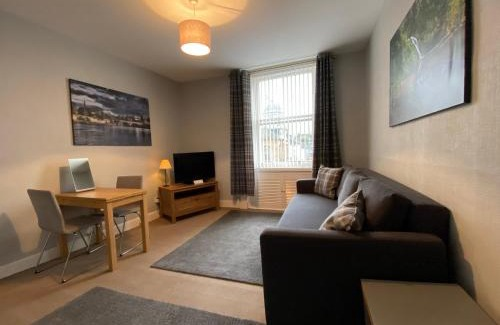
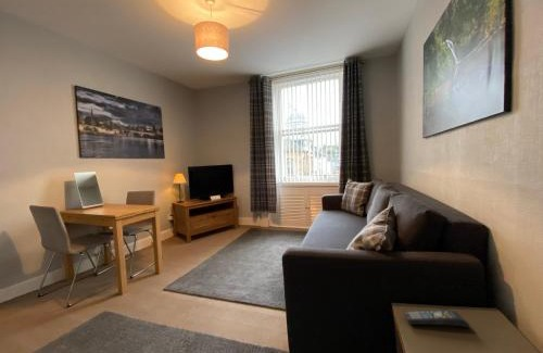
+ remote control [402,310,471,329]
